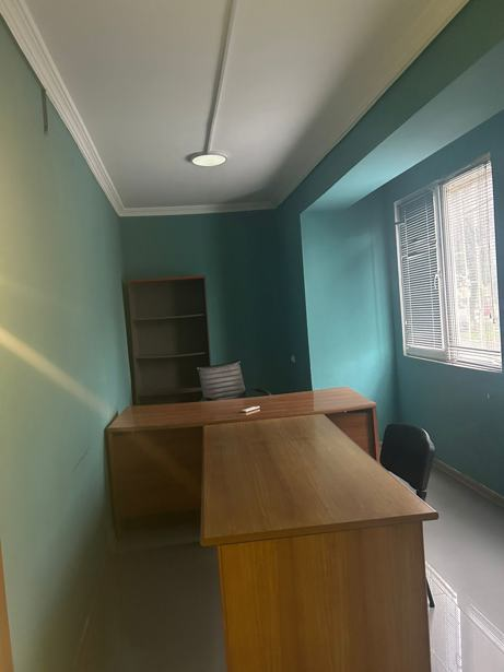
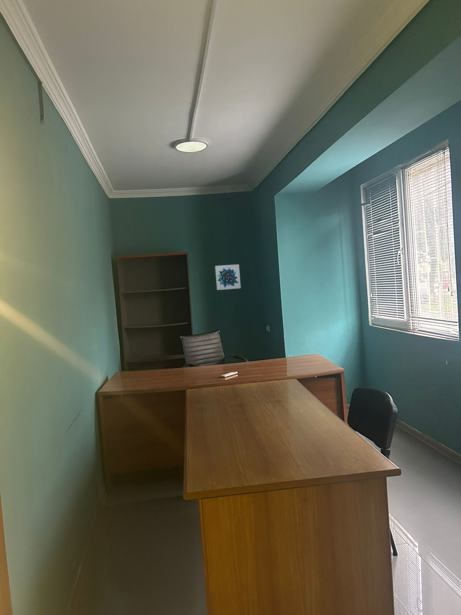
+ wall art [214,263,242,291]
